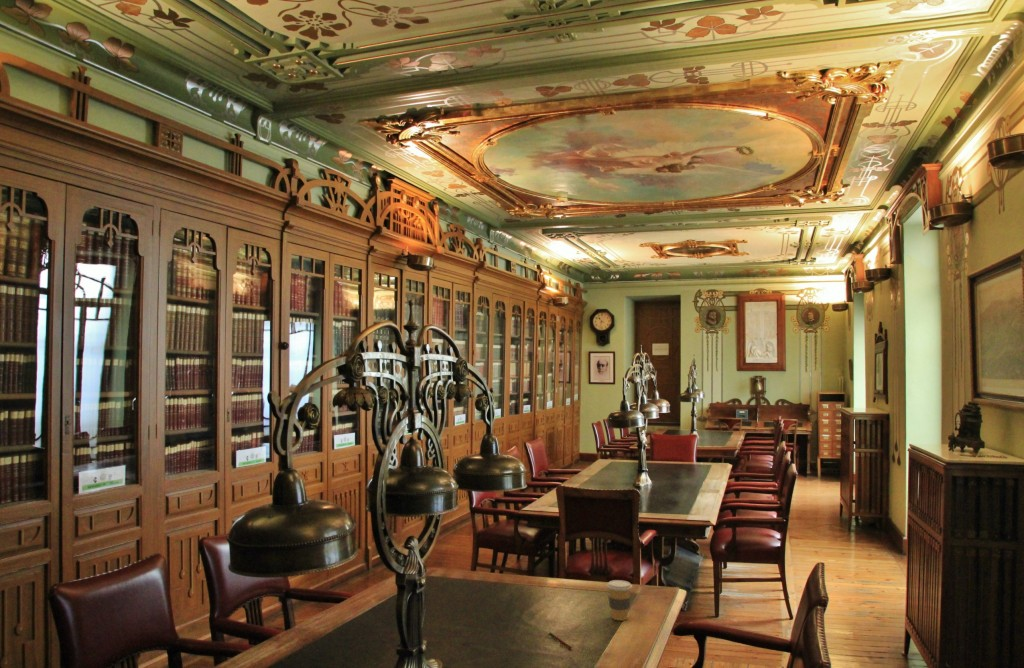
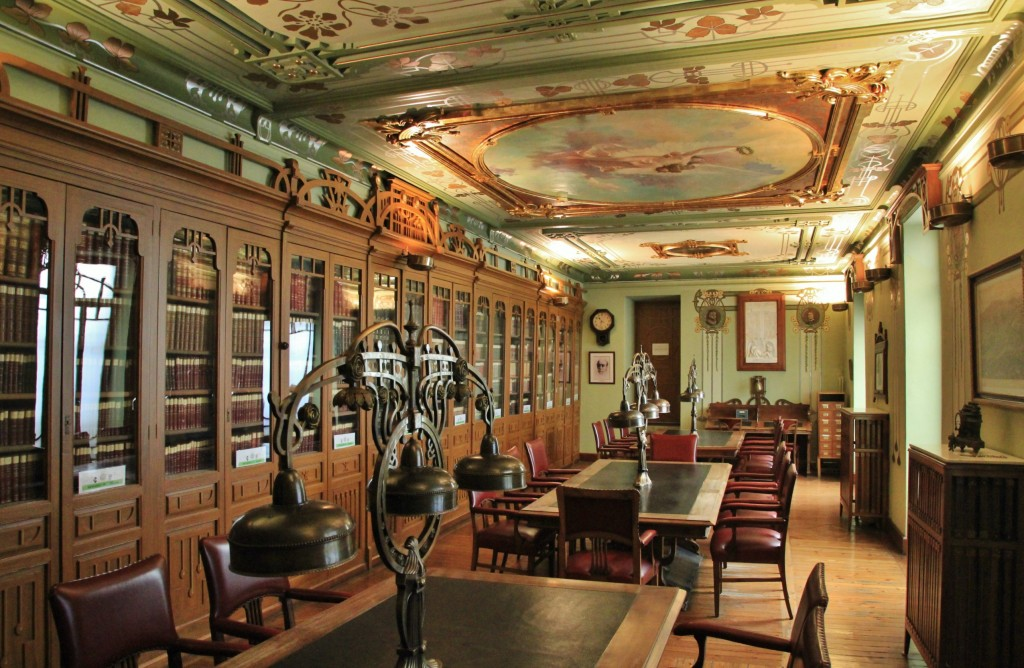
- coffee cup [606,579,633,621]
- pen [546,631,574,651]
